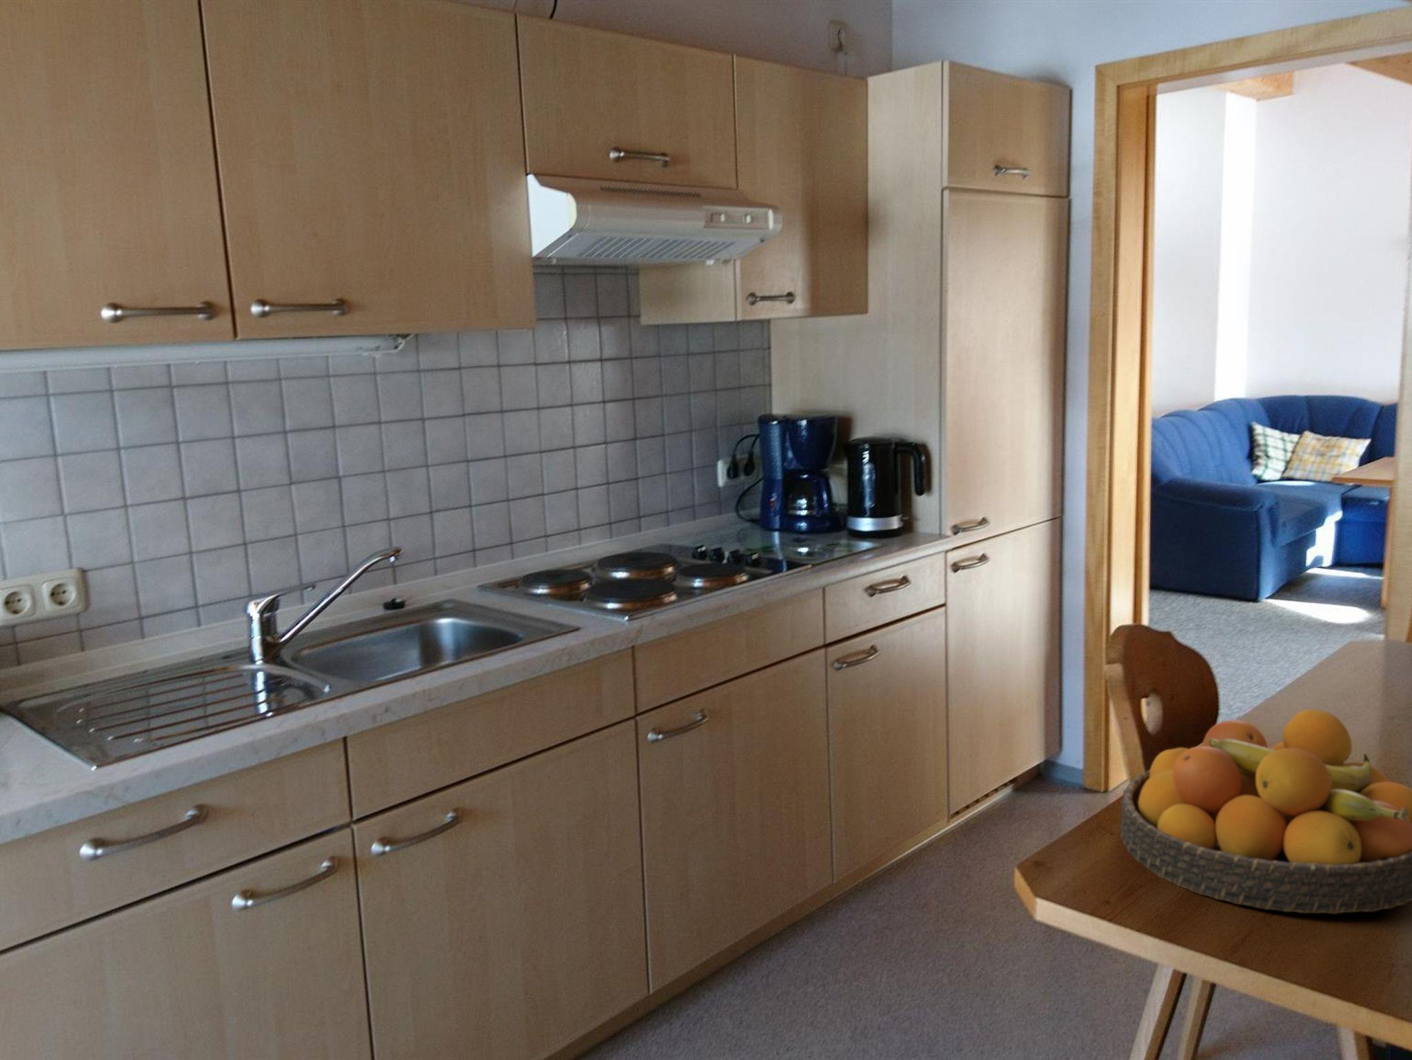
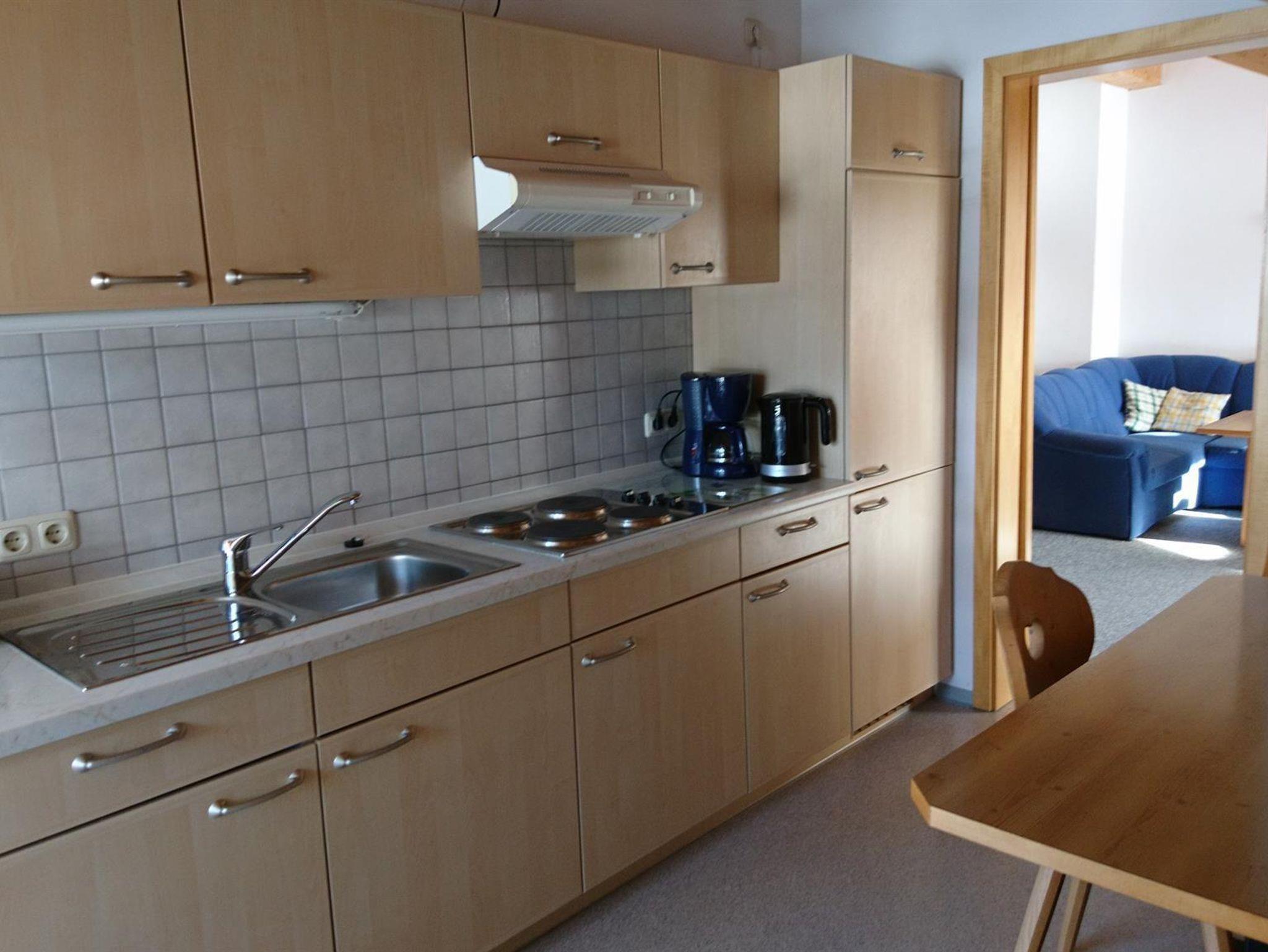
- fruit bowl [1119,708,1412,914]
